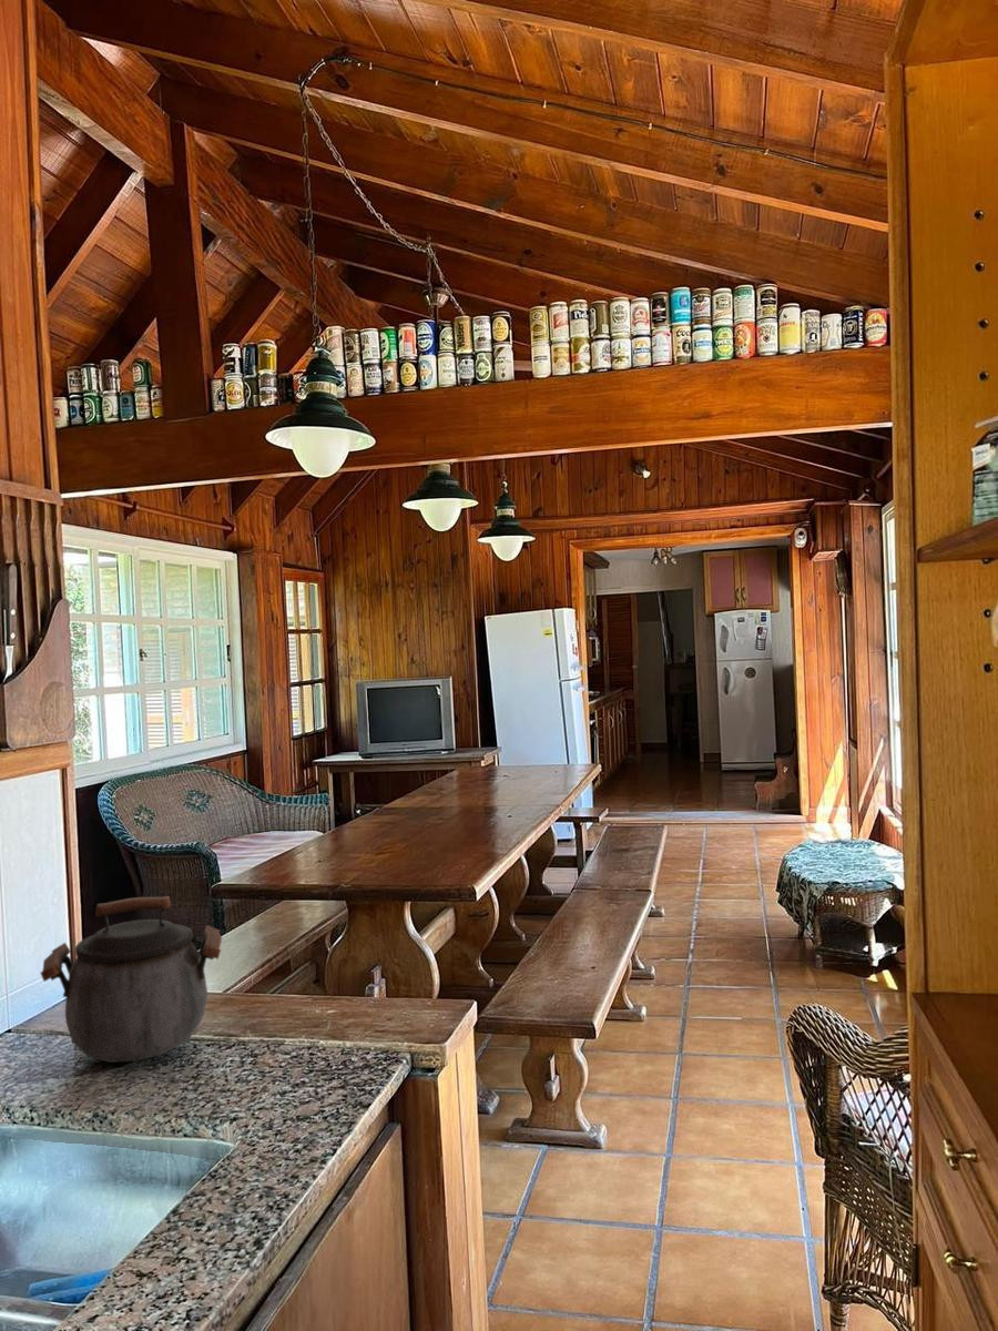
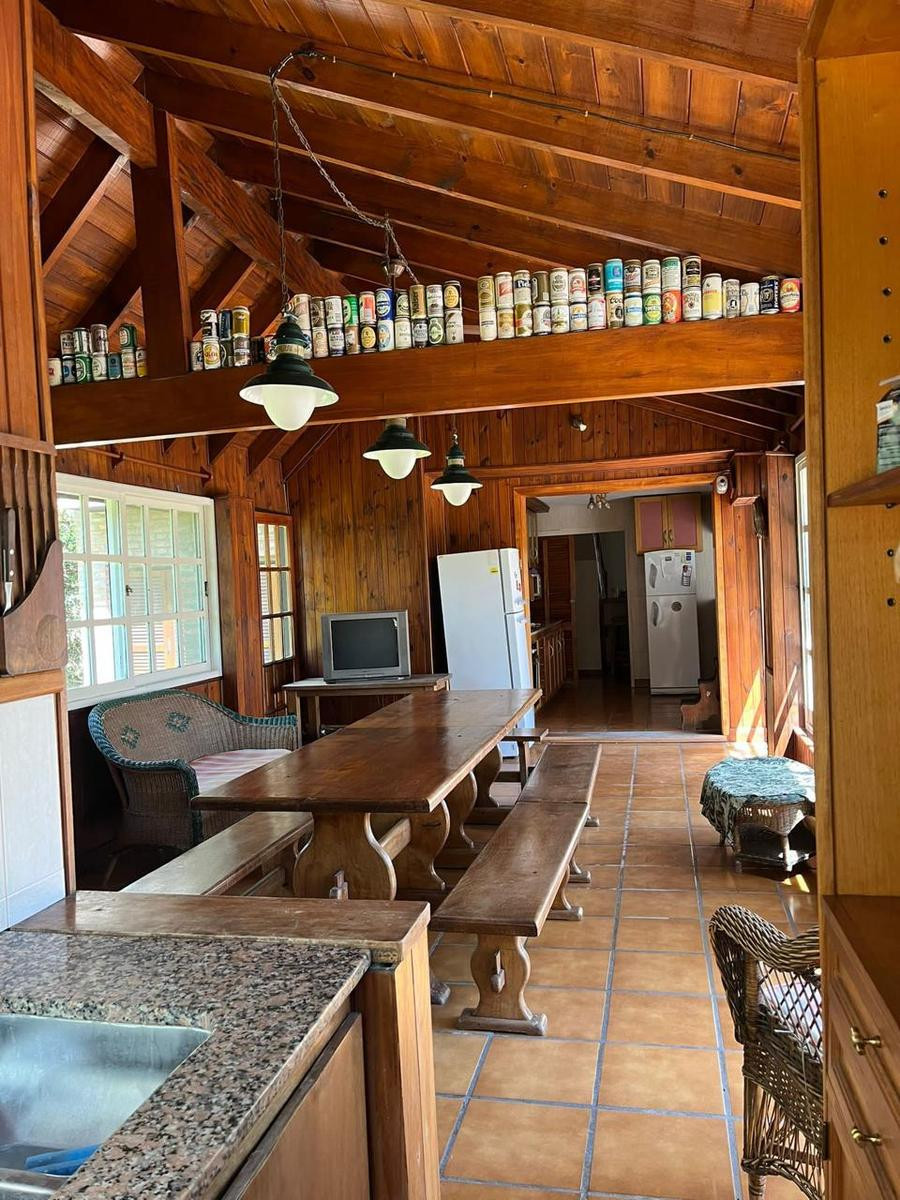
- kettle [39,895,223,1064]
